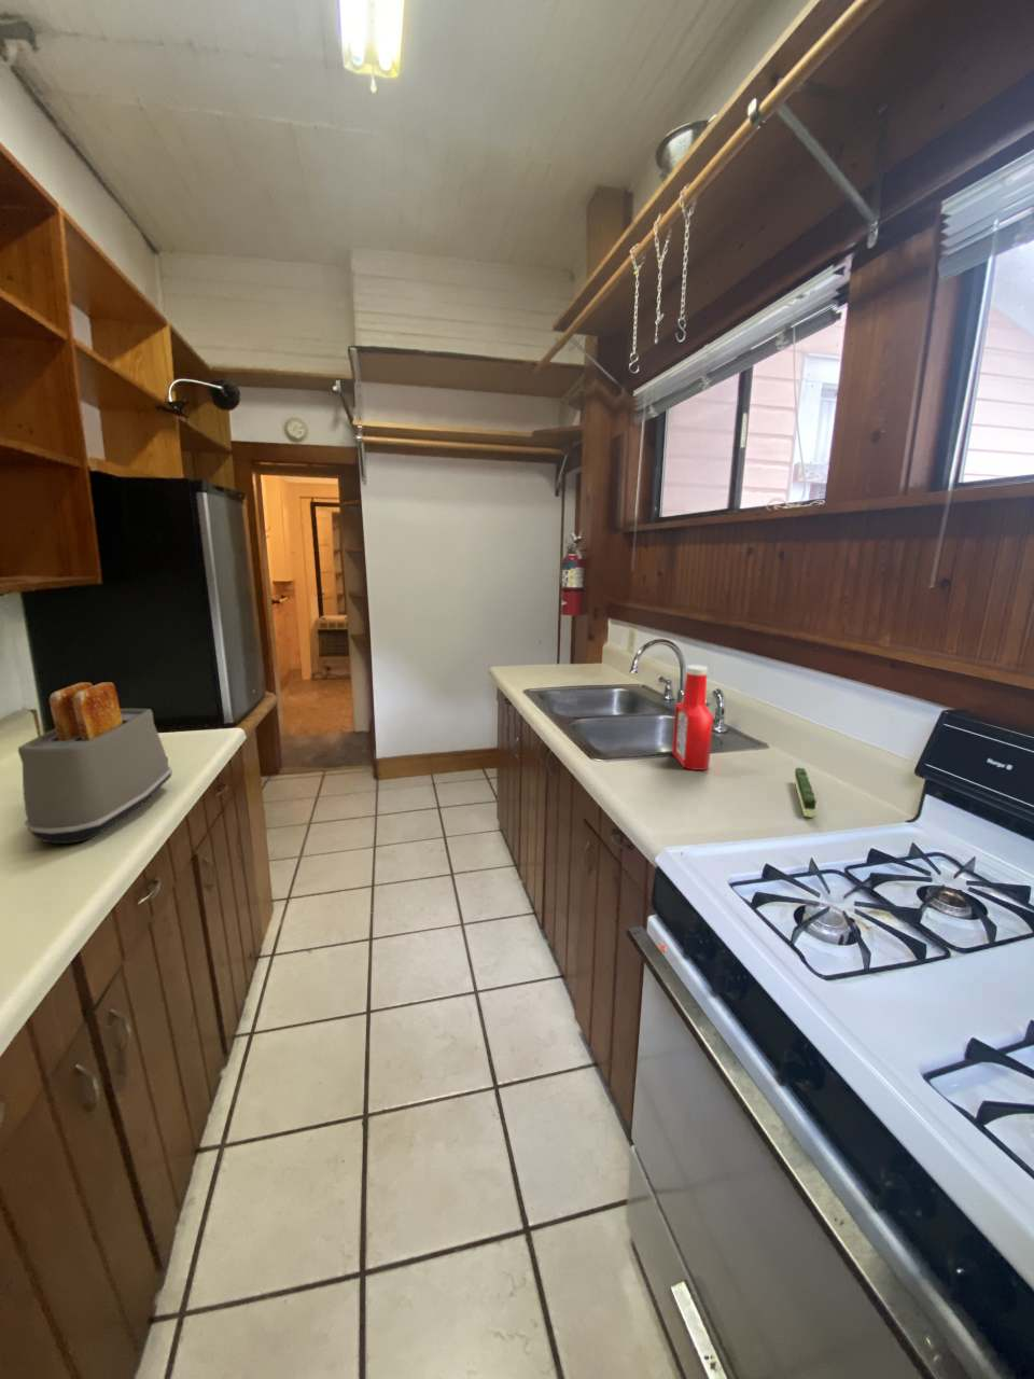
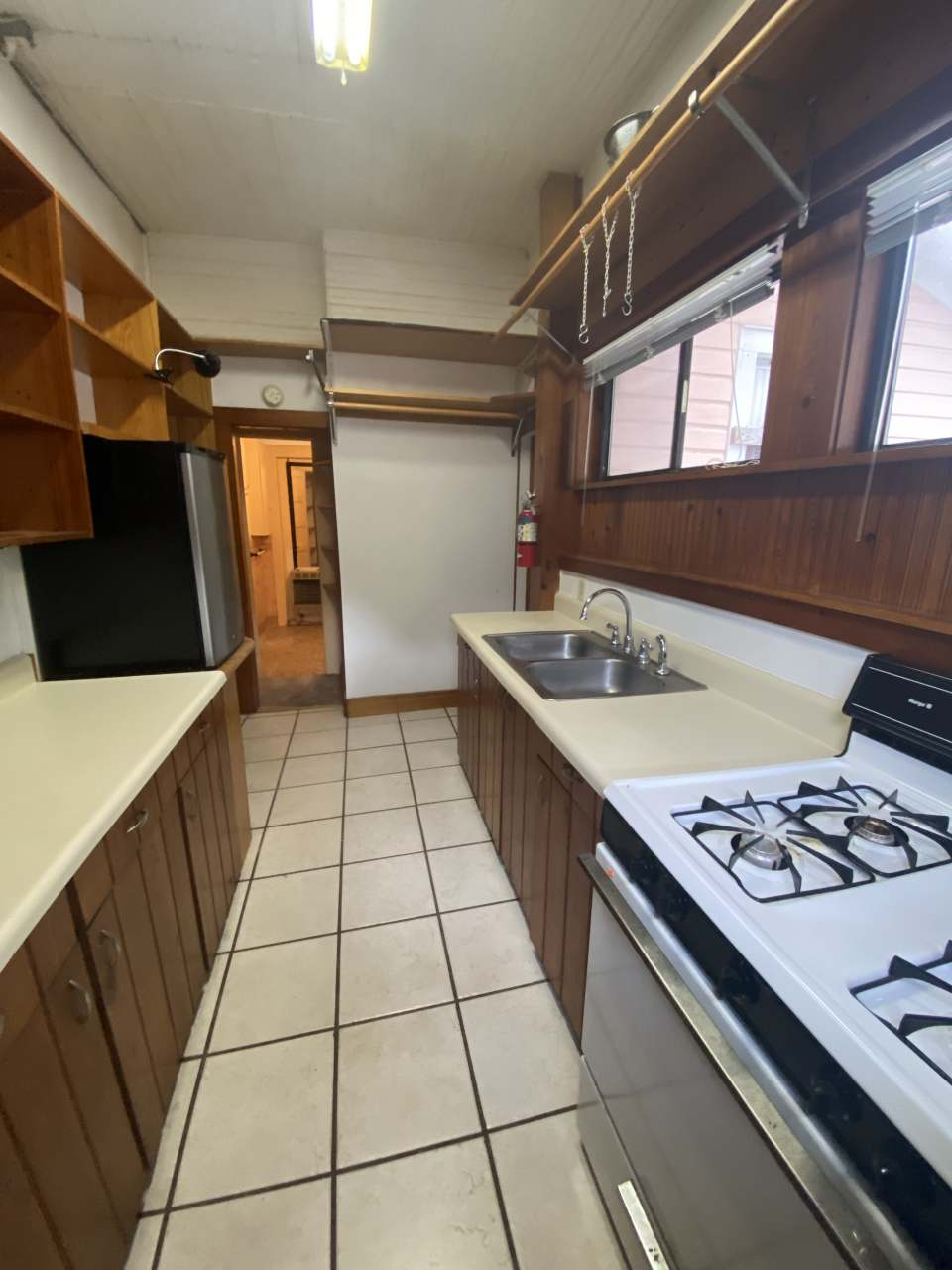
- soap bottle [671,663,714,771]
- hedge [794,767,818,819]
- toaster [17,682,174,845]
